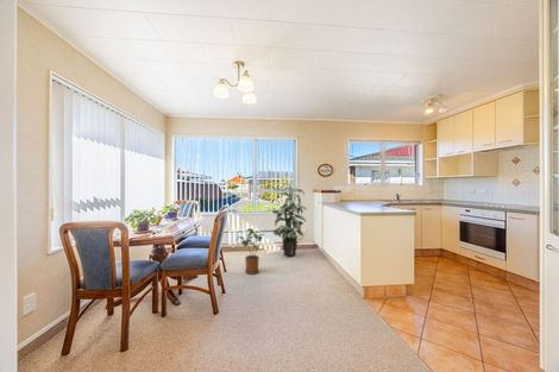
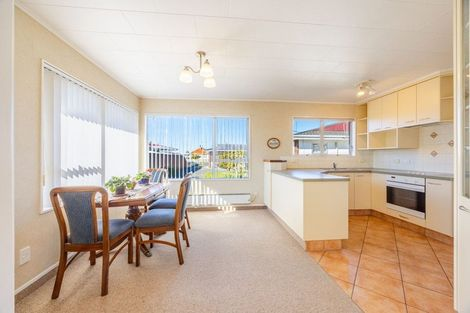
- house plant [234,227,265,276]
- indoor plant [271,182,308,257]
